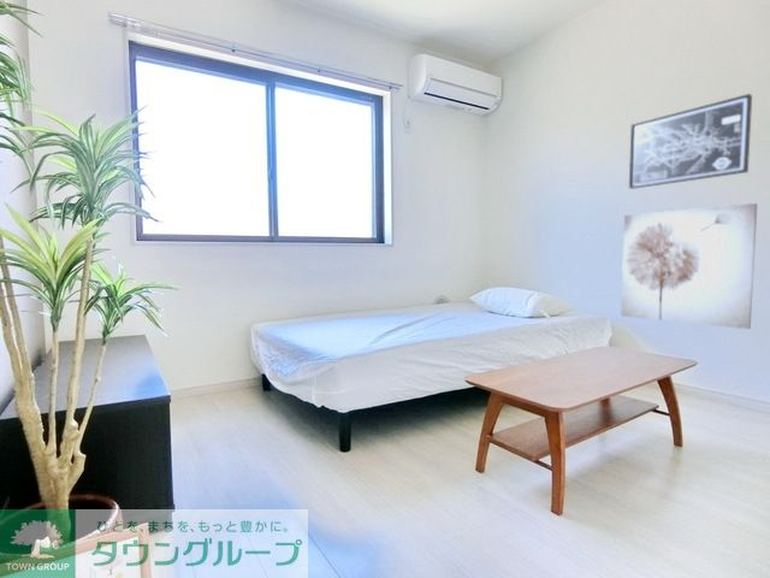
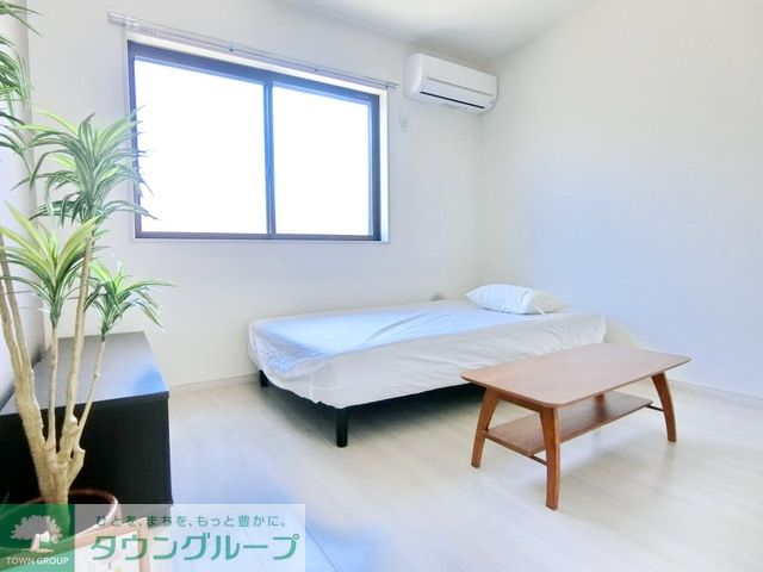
- wall art [620,202,758,330]
- wall art [628,93,753,190]
